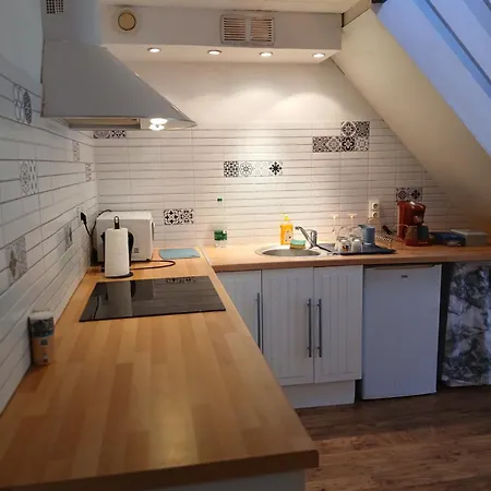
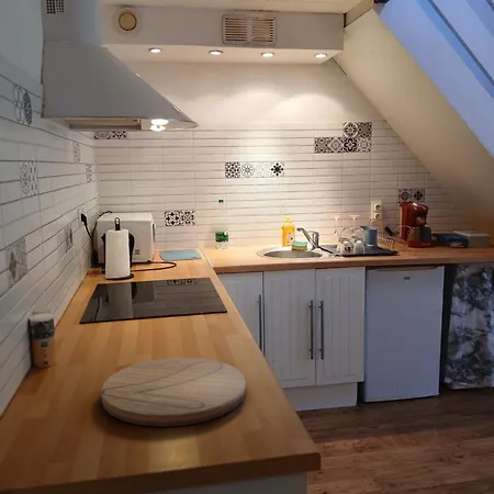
+ cutting board [100,357,247,428]
